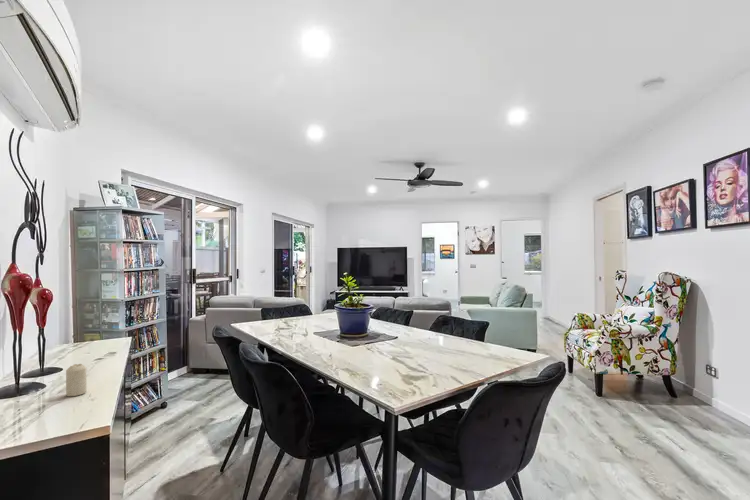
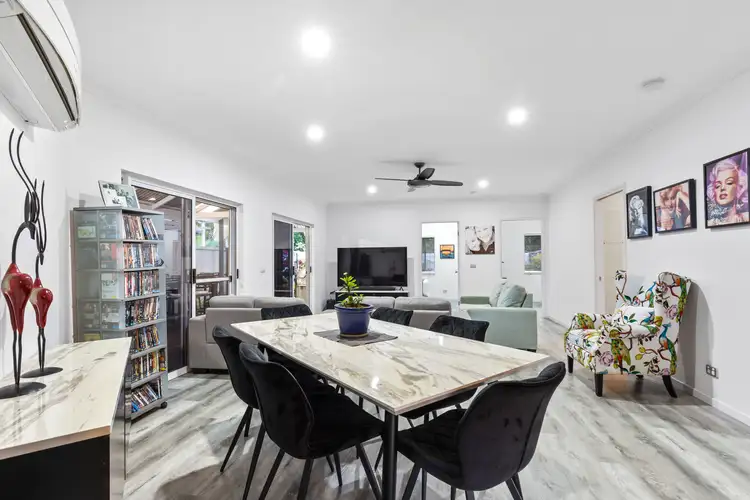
- candle [65,363,87,397]
